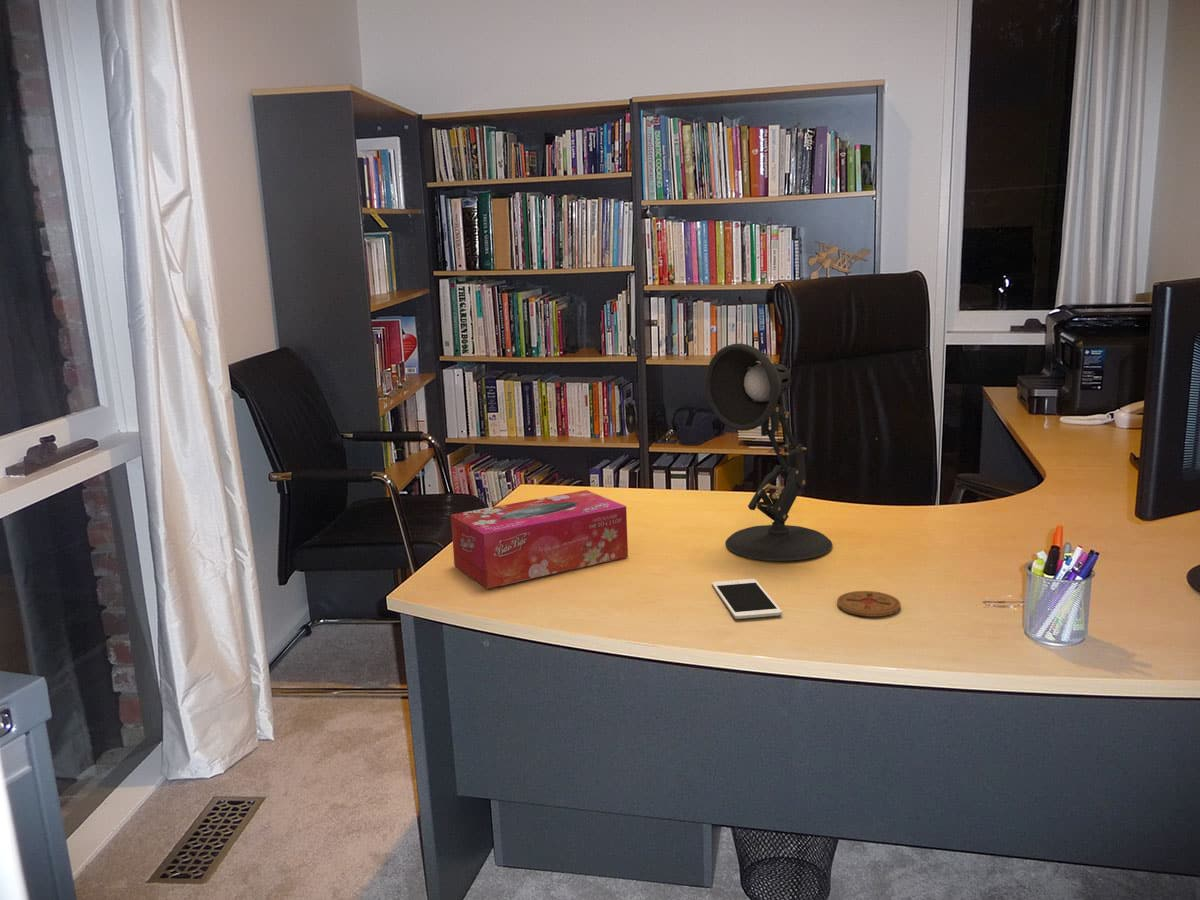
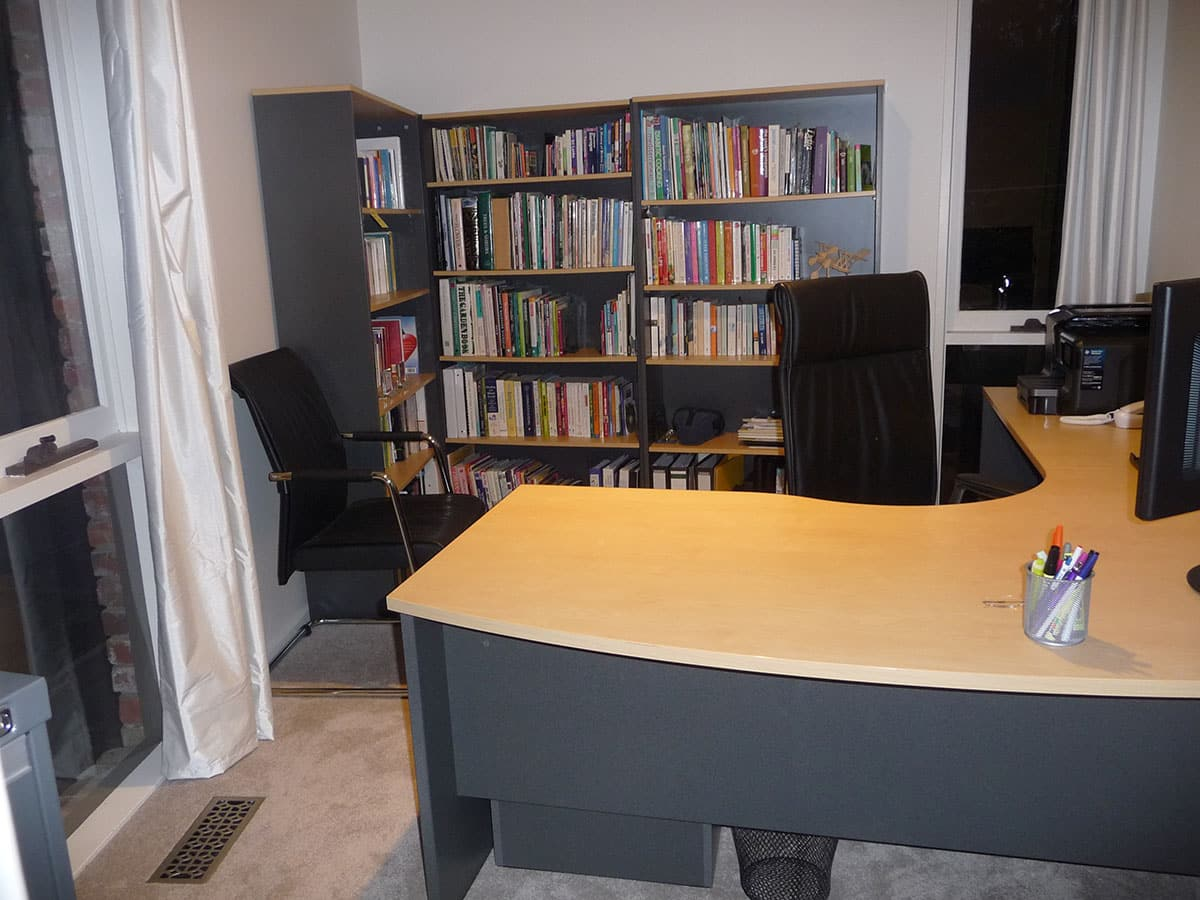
- cell phone [711,578,783,620]
- desk lamp [704,342,833,562]
- tissue box [450,489,629,590]
- coaster [836,590,902,618]
